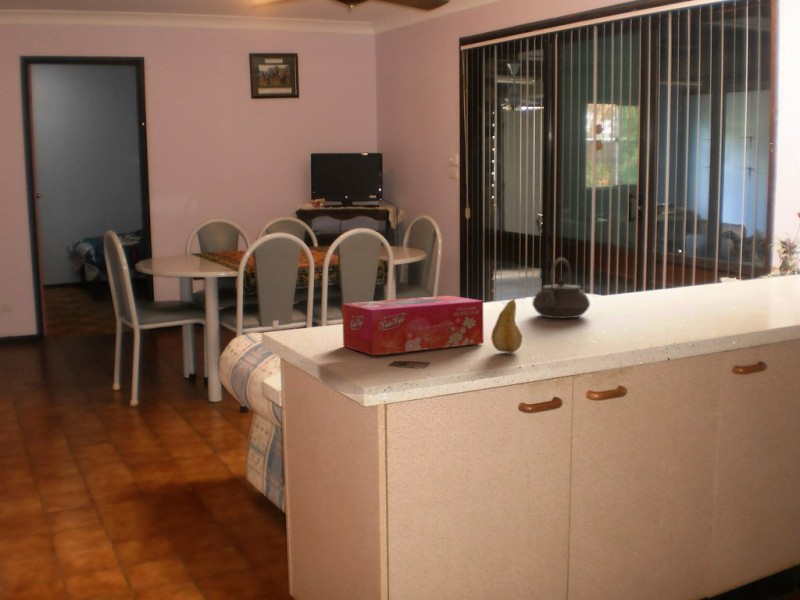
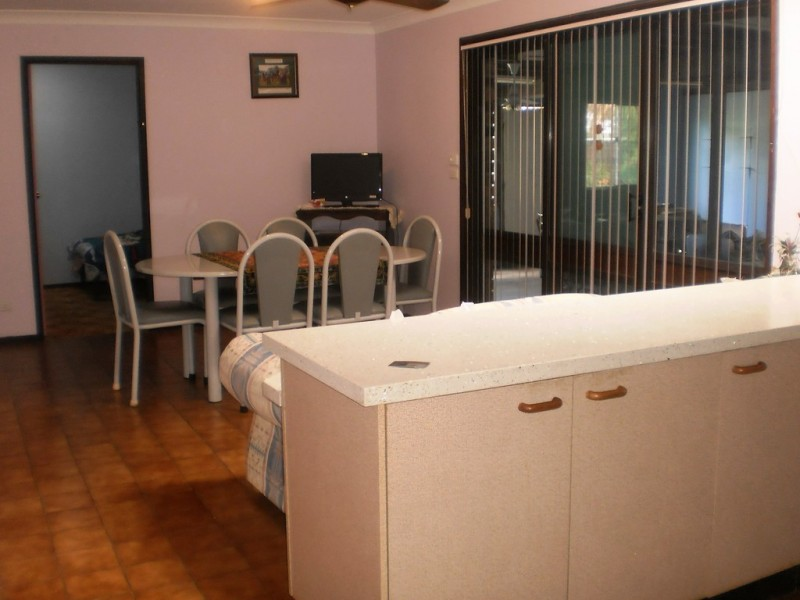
- tissue box [341,295,485,356]
- teapot [531,257,591,319]
- fruit [490,298,523,354]
